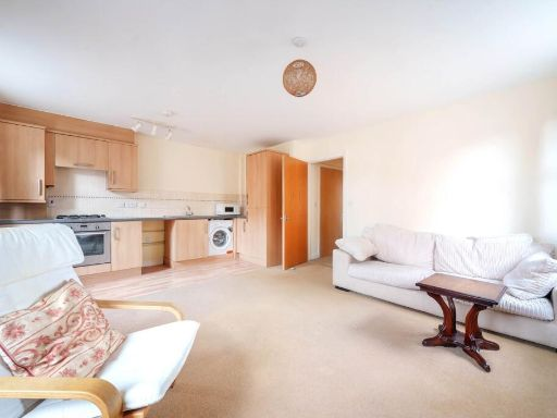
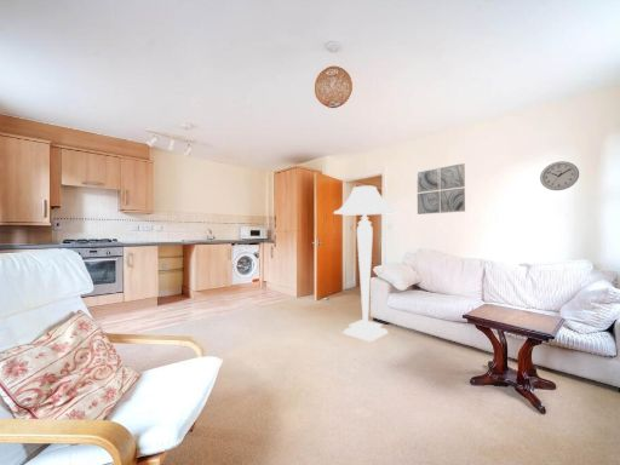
+ wall clock [539,160,580,191]
+ floor lamp [332,185,400,343]
+ wall art [415,162,466,216]
